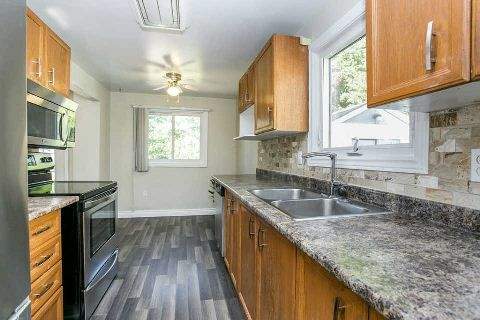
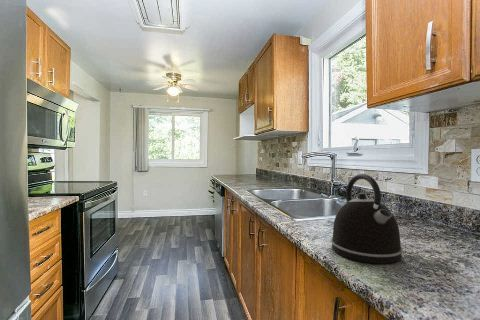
+ kettle [330,173,404,265]
